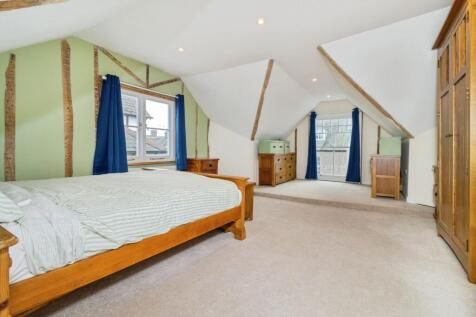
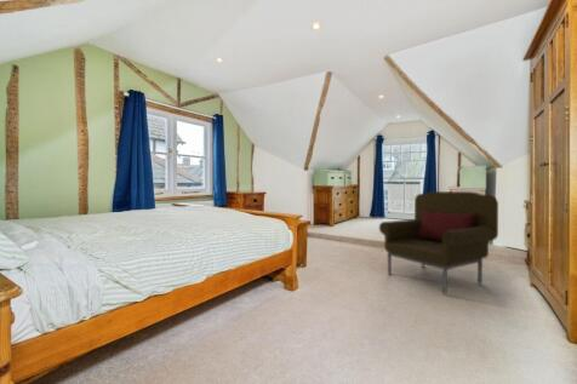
+ armchair [378,190,499,296]
